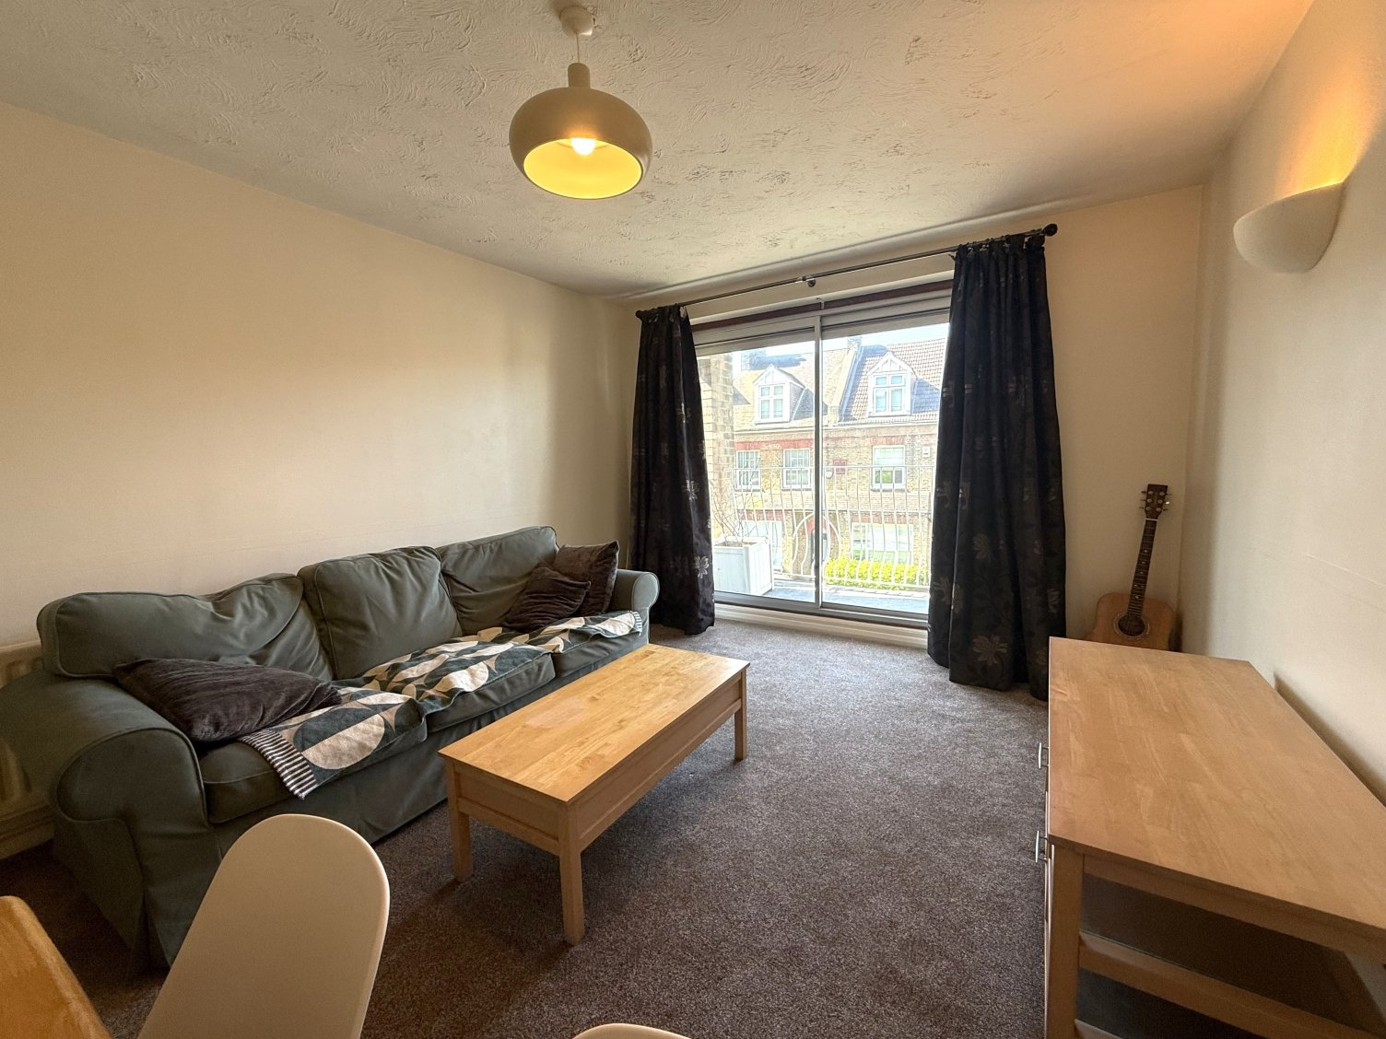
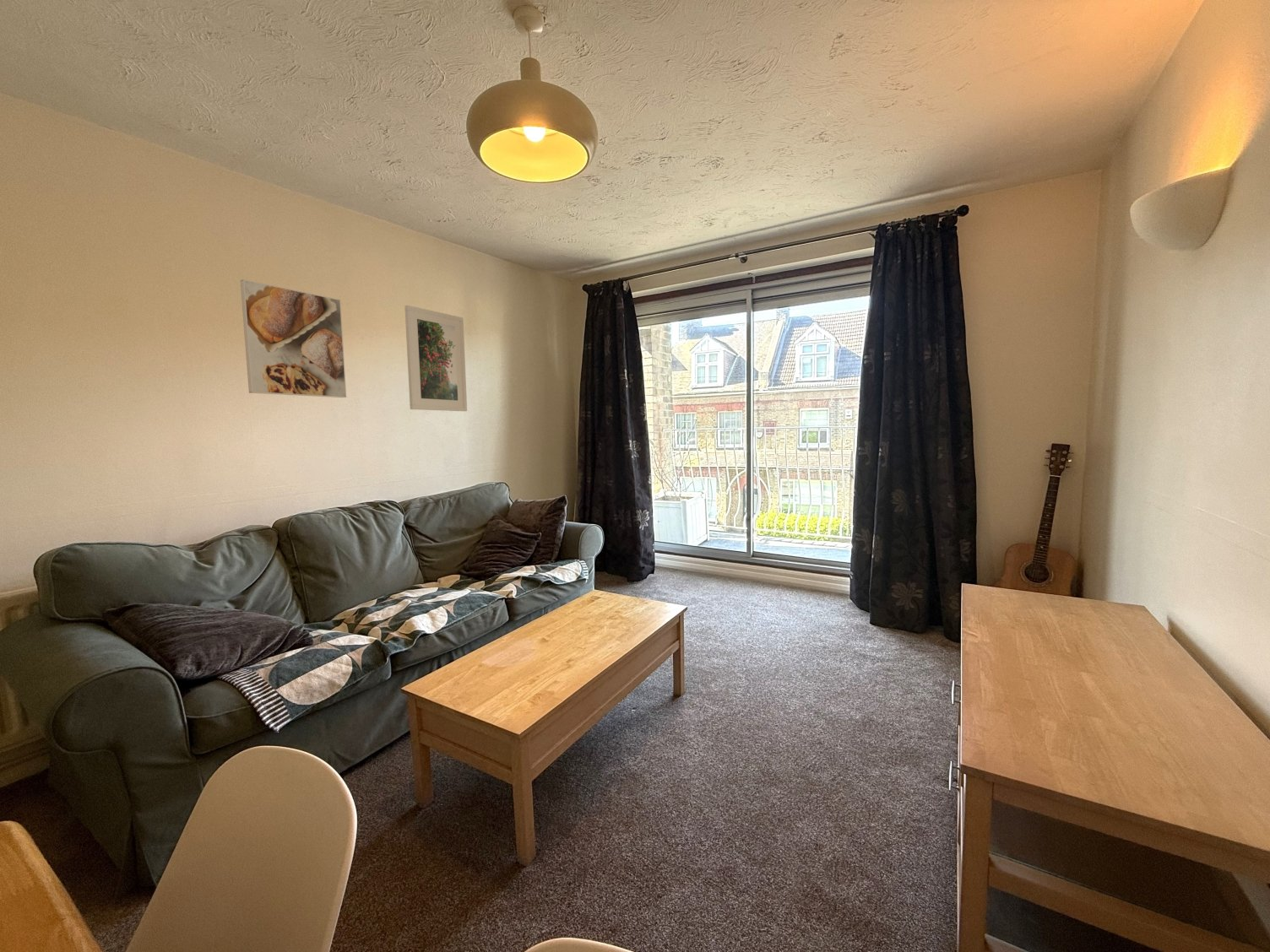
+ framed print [404,305,468,412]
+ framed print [240,279,347,398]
